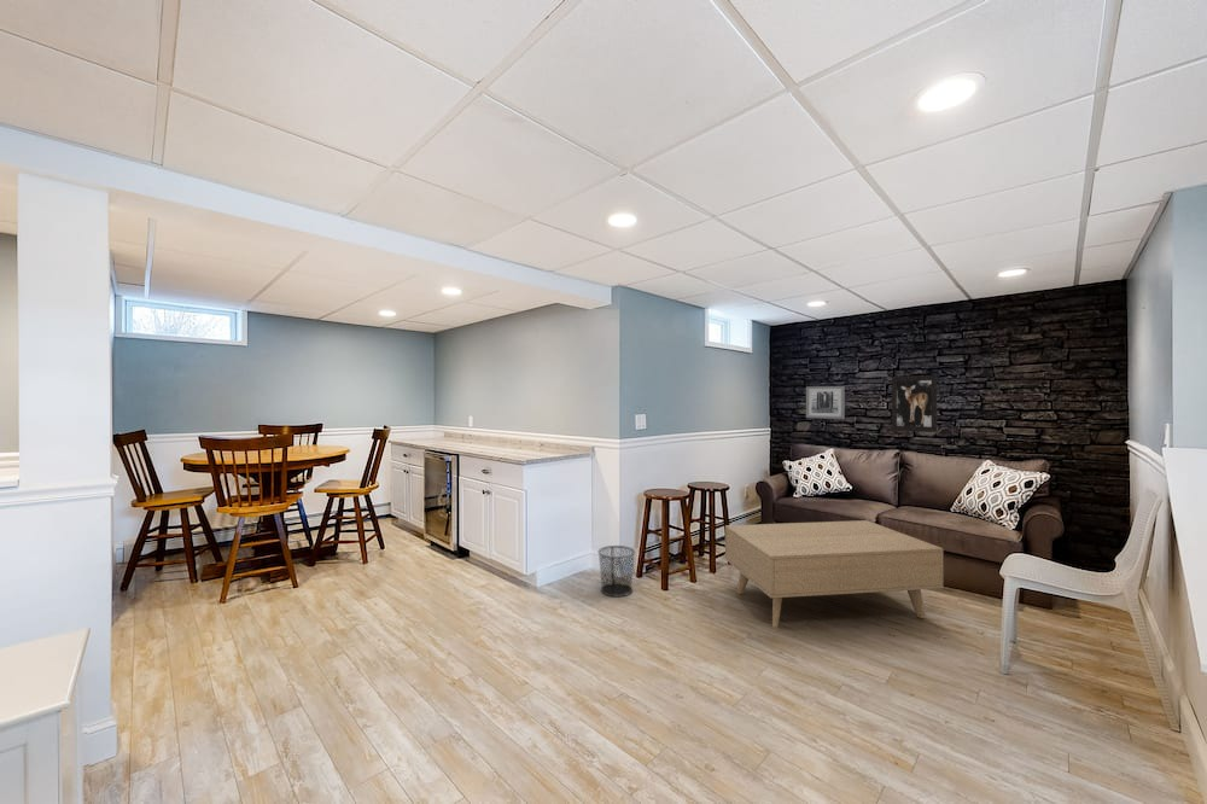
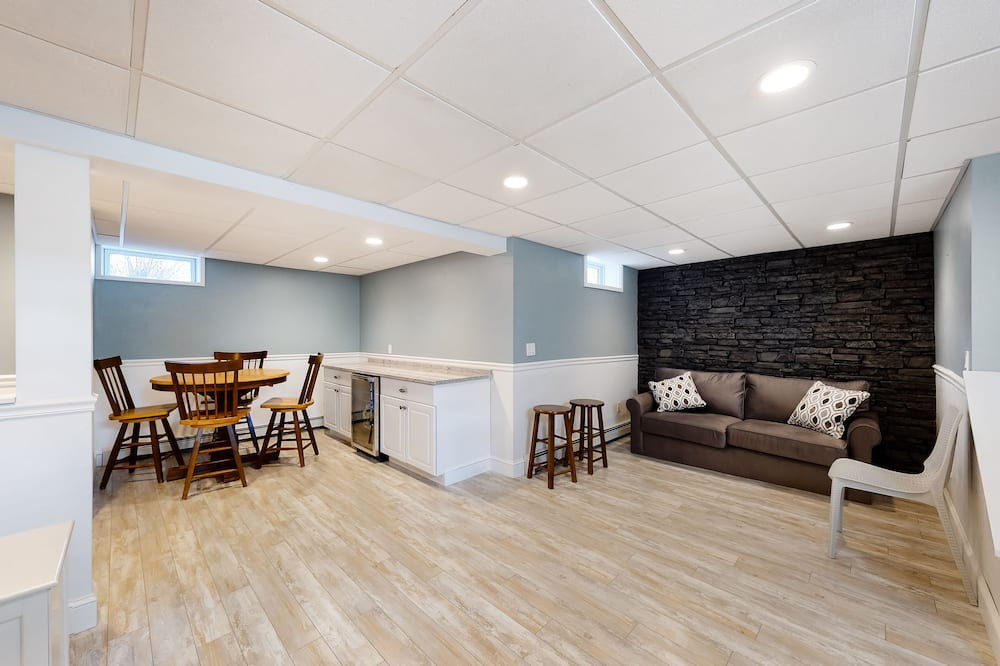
- waste bin [596,544,636,598]
- wall art [805,385,846,420]
- wall art [891,374,938,433]
- coffee table [724,519,944,629]
